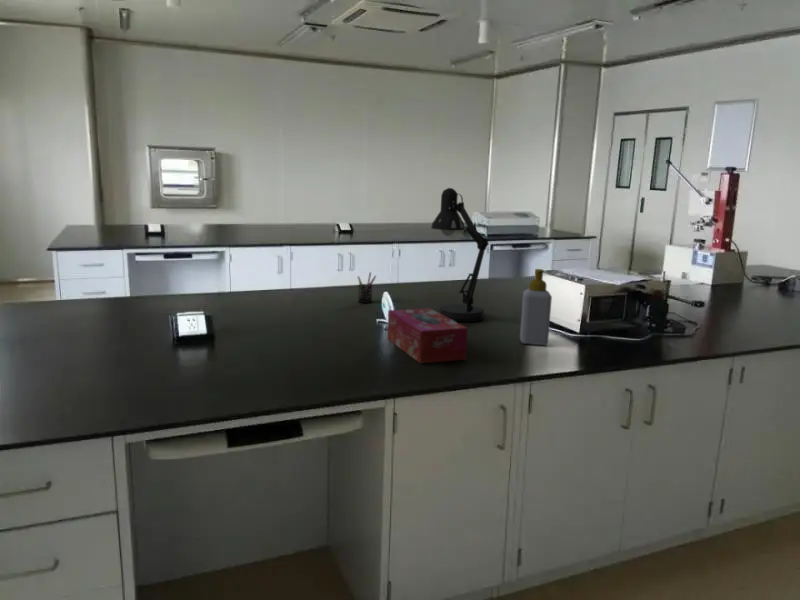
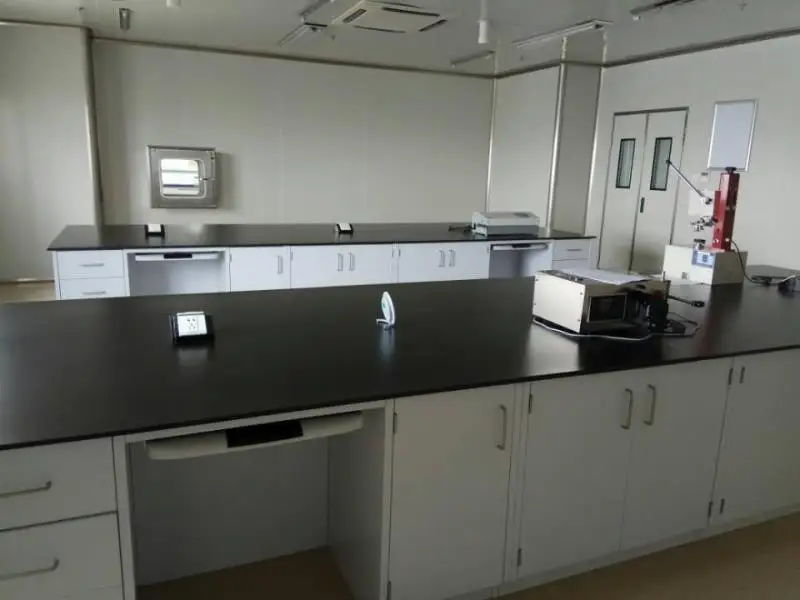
- soap bottle [519,268,553,346]
- pen holder [357,271,377,304]
- desk lamp [430,187,490,323]
- tissue box [386,307,469,364]
